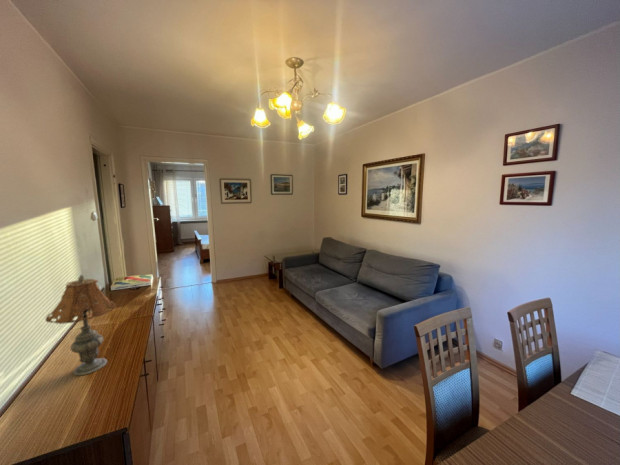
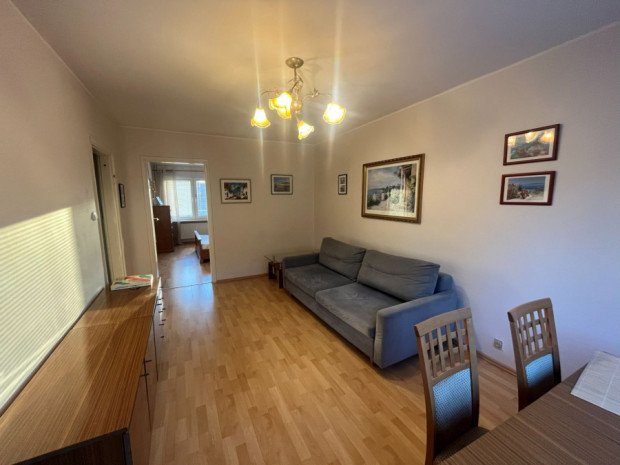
- table lamp [44,274,120,377]
